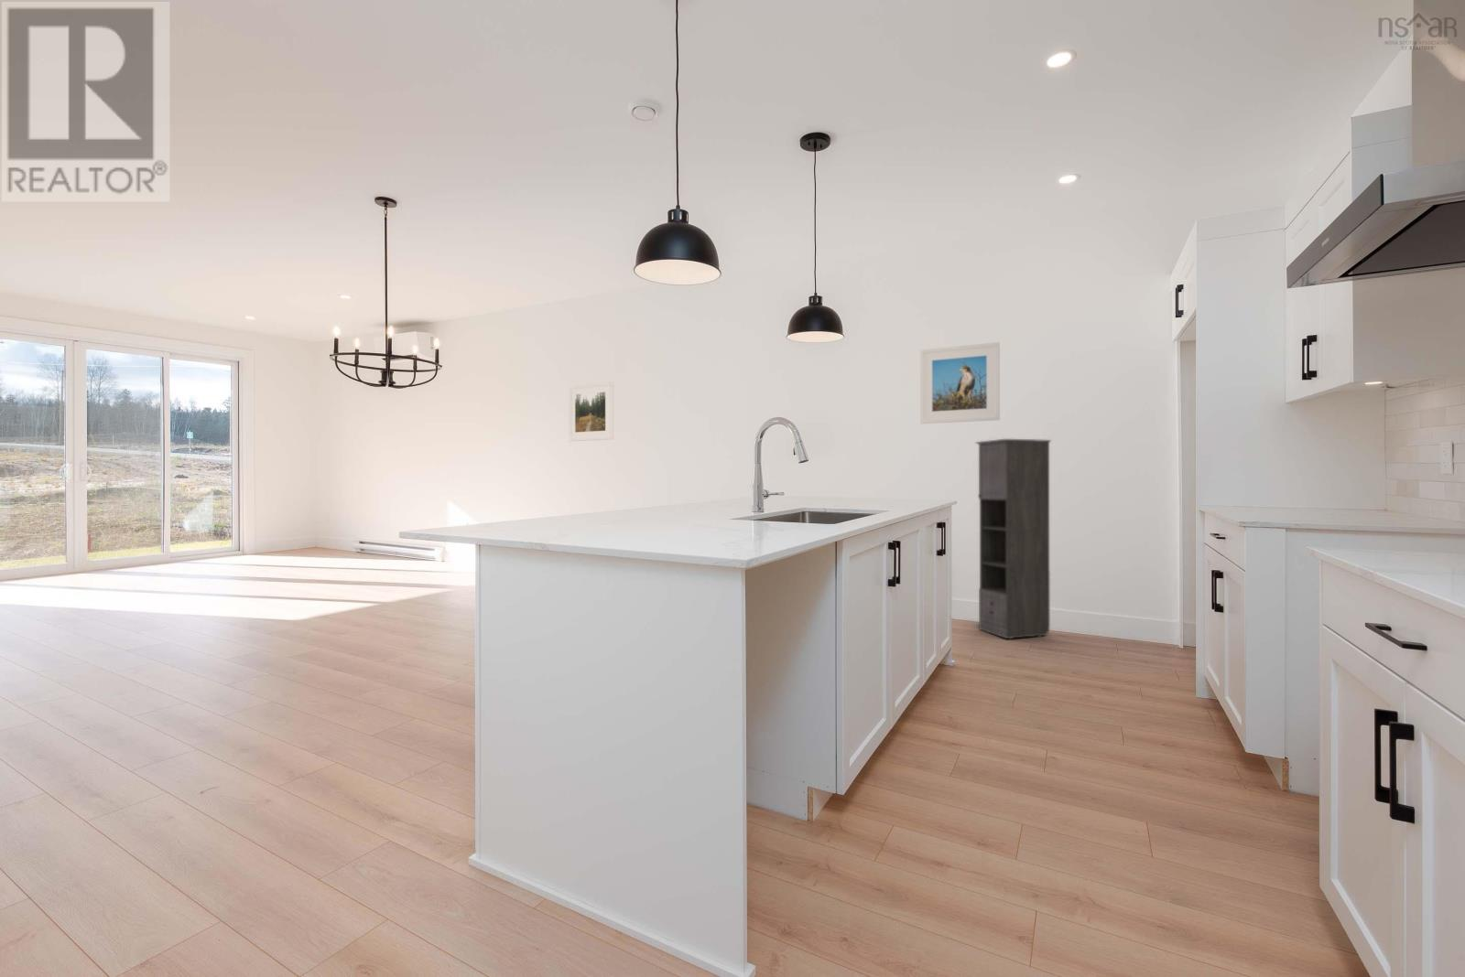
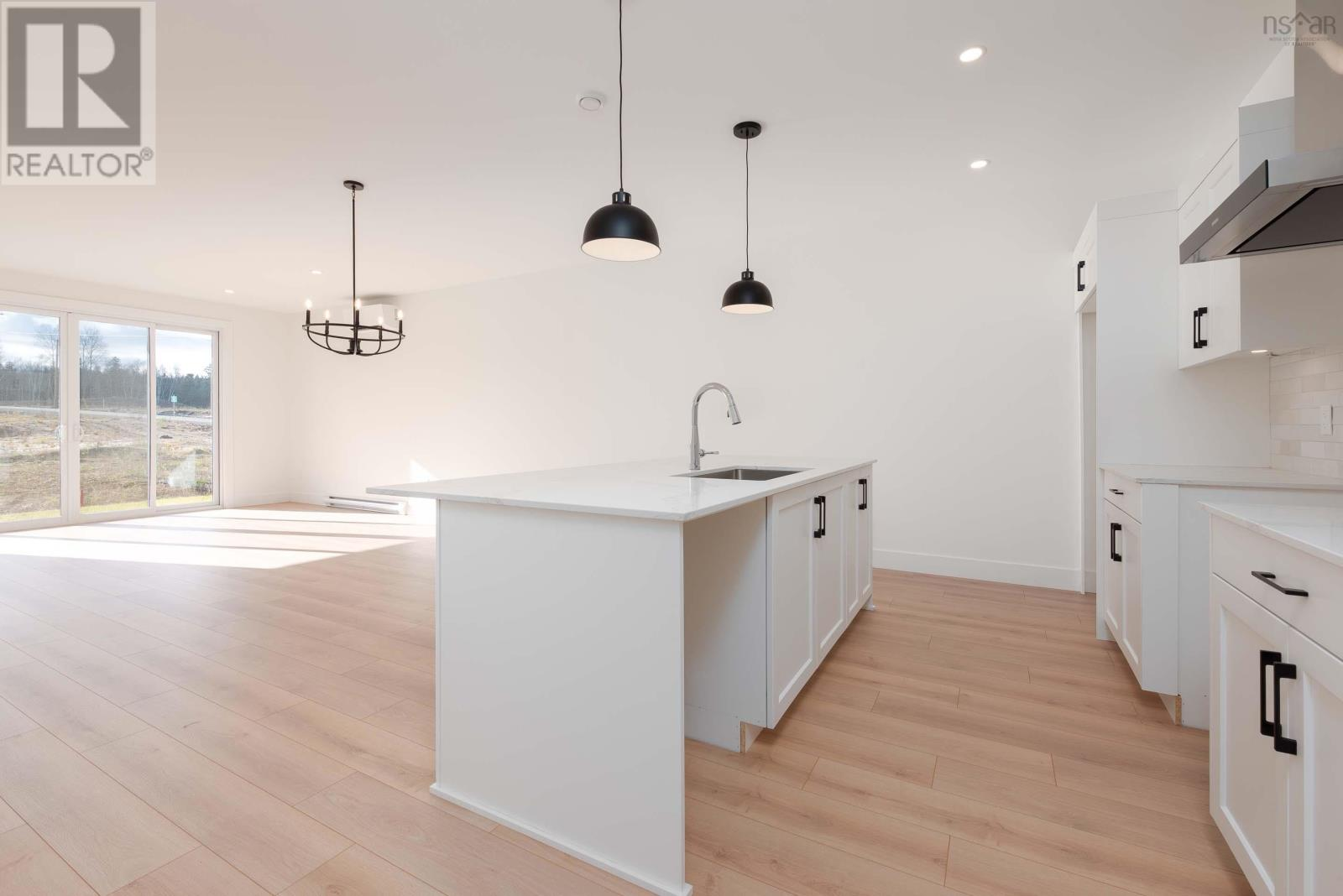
- storage cabinet [974,438,1052,639]
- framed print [920,341,1000,424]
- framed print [567,382,614,442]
